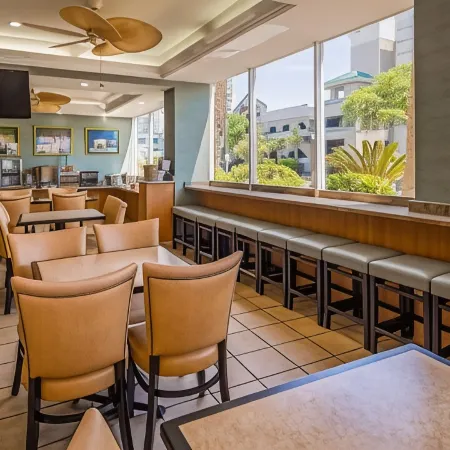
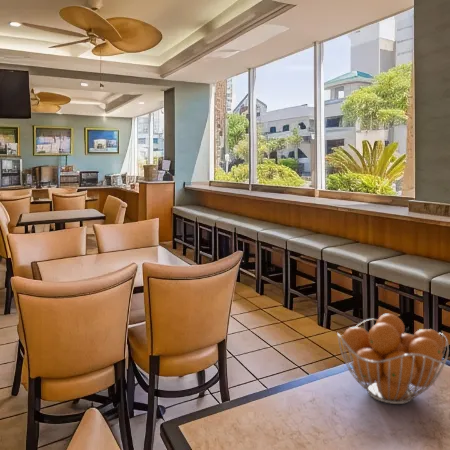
+ fruit basket [336,313,450,405]
